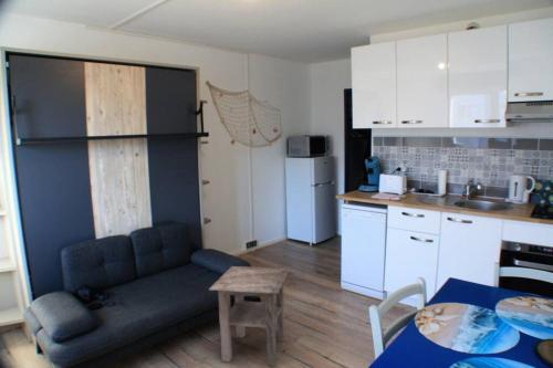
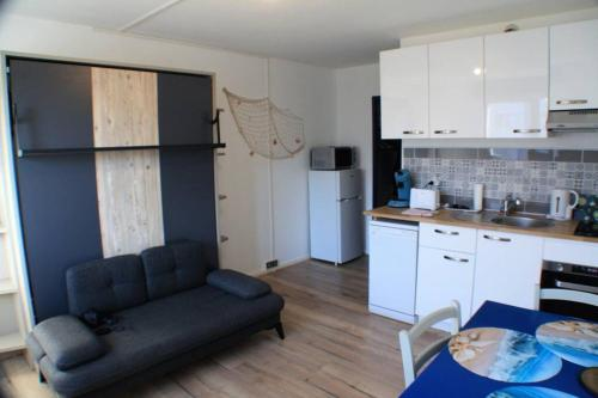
- side table [208,265,292,367]
